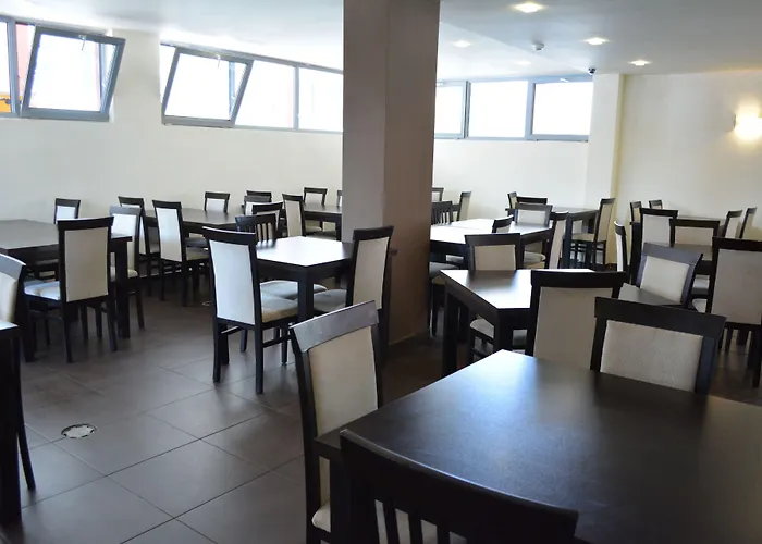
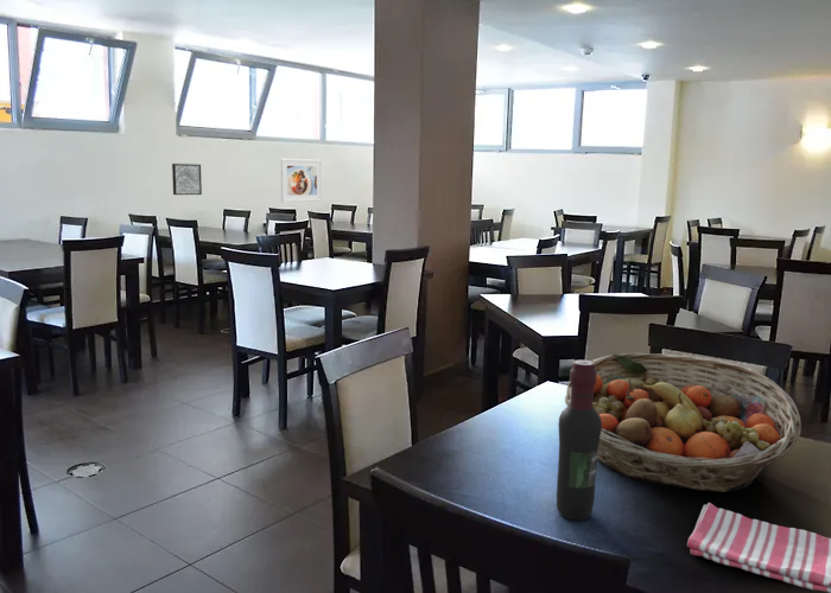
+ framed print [280,158,323,203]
+ fruit basket [564,352,803,493]
+ wine bottle [556,359,602,522]
+ dish towel [686,502,831,593]
+ wall art [171,162,203,196]
